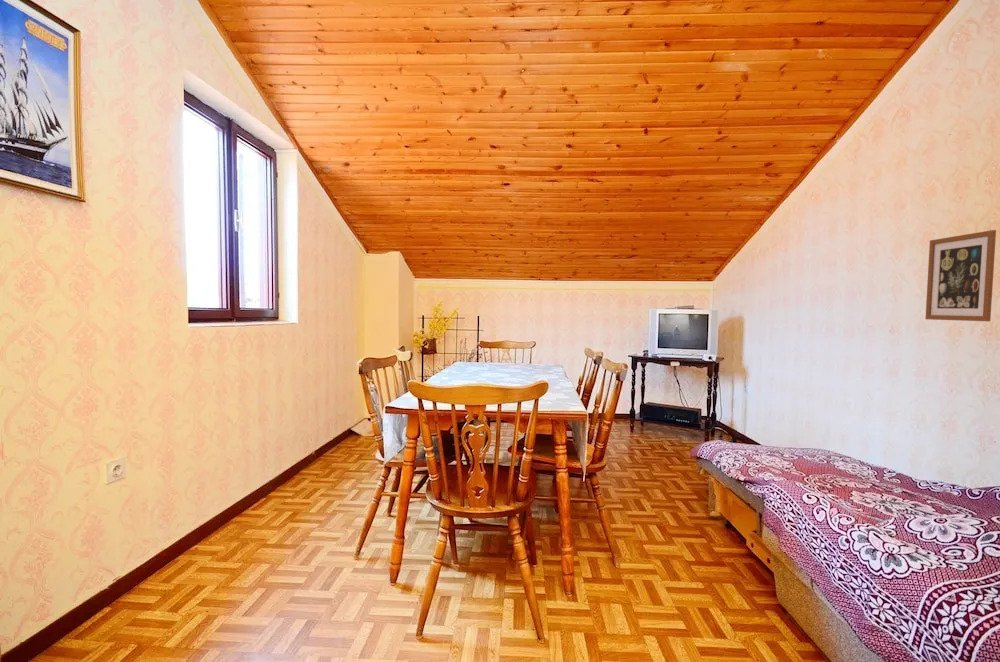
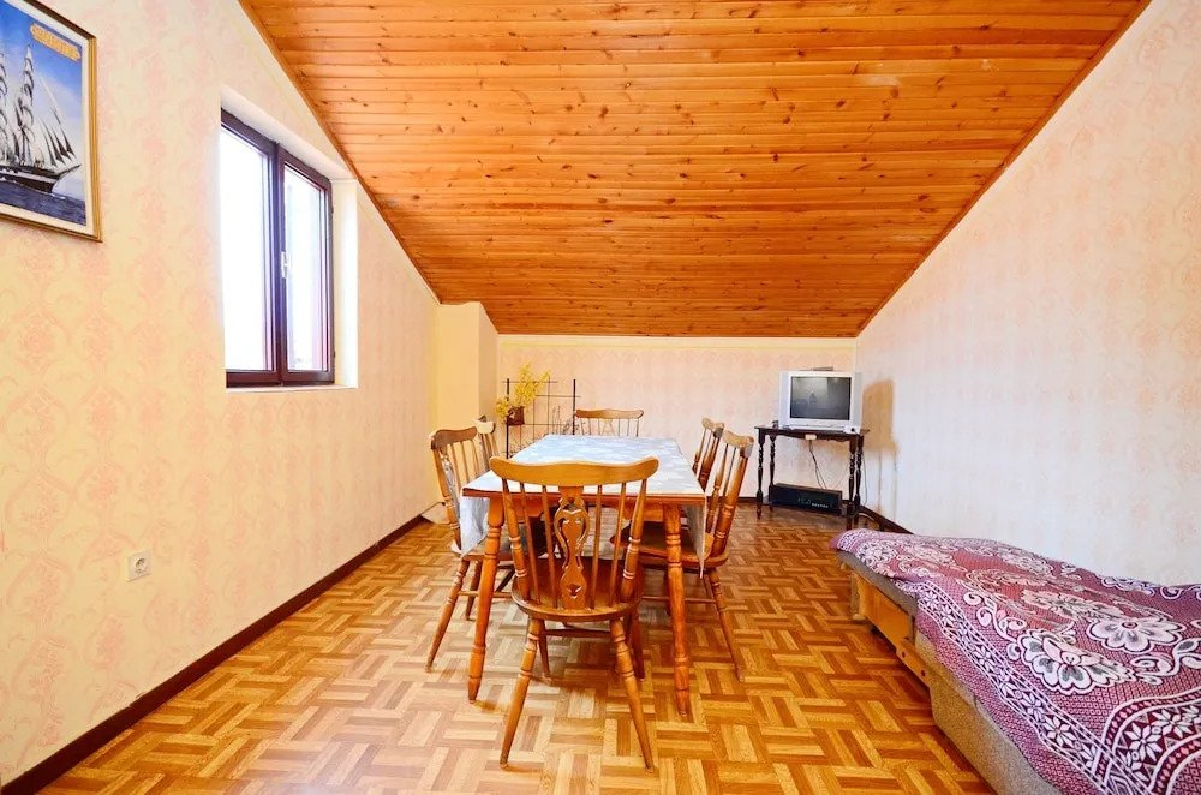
- wall art [924,229,997,322]
